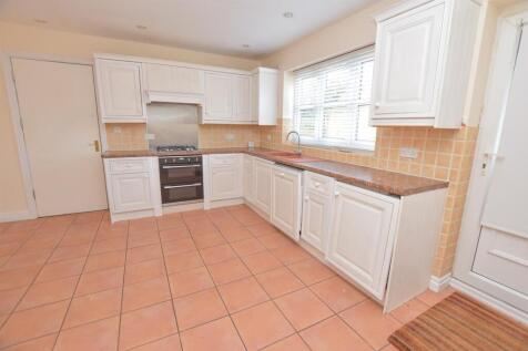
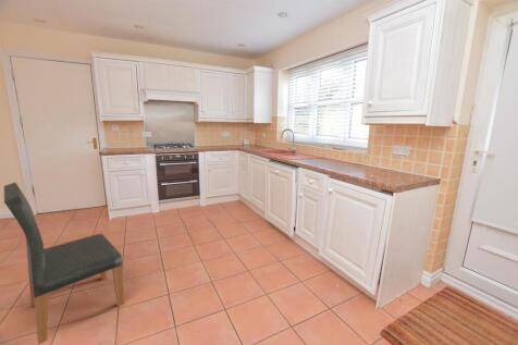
+ dining chair [3,182,125,345]
